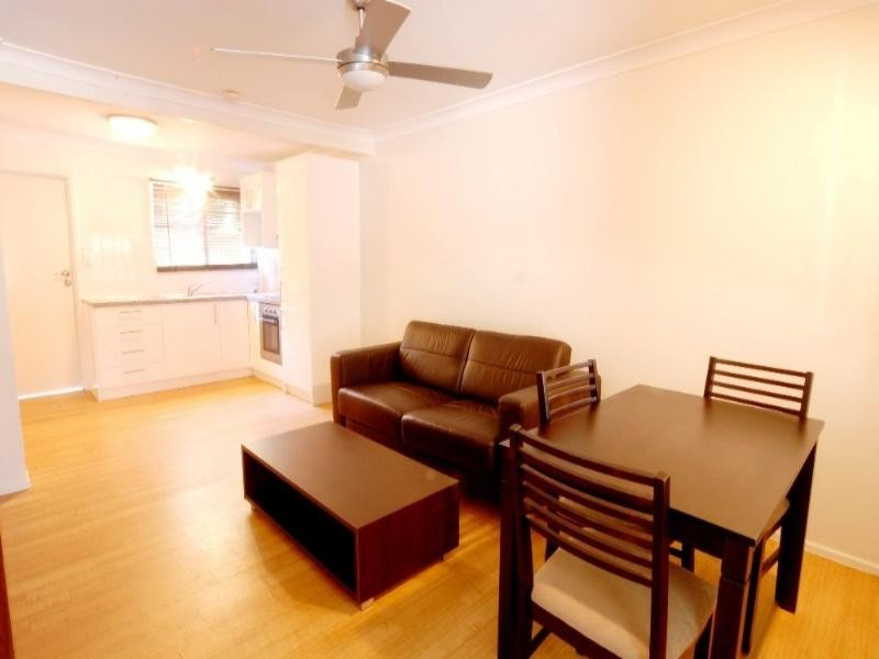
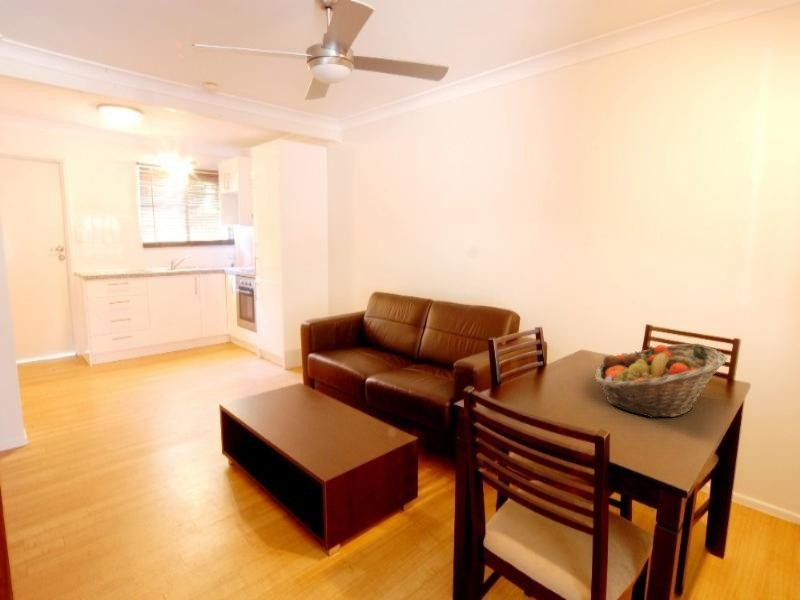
+ fruit basket [594,343,728,419]
